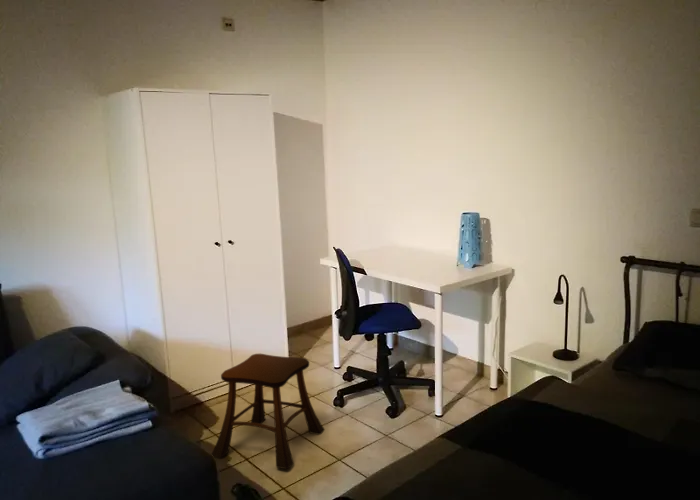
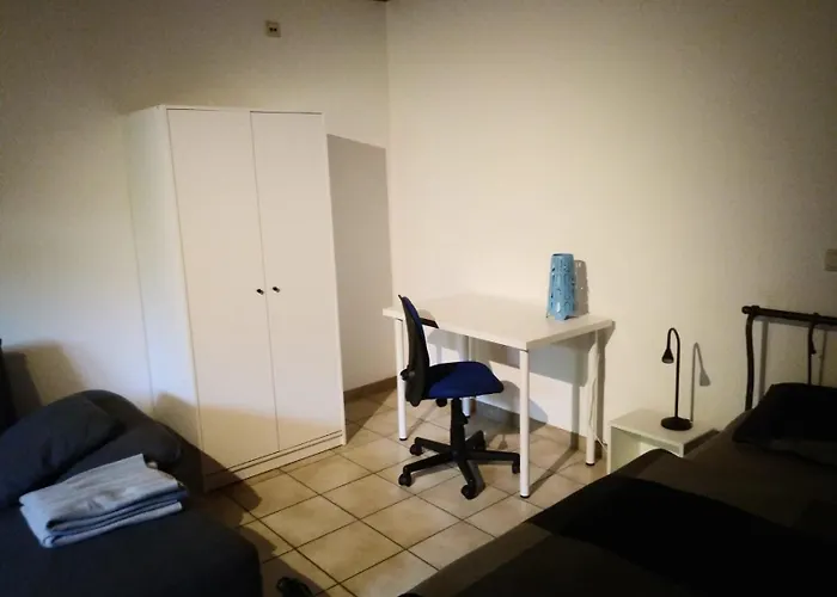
- stool [211,353,326,470]
